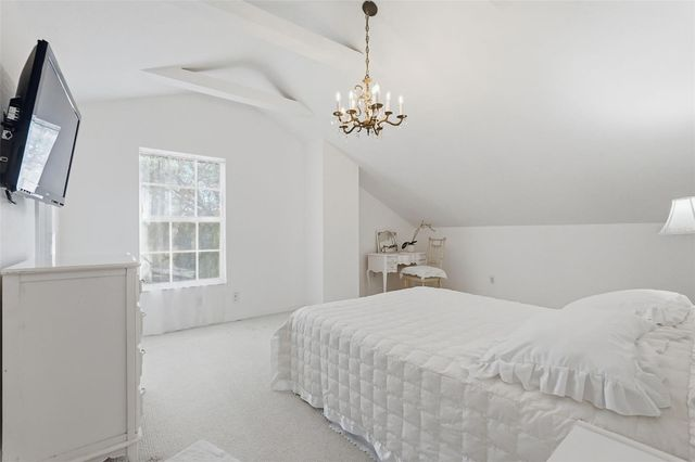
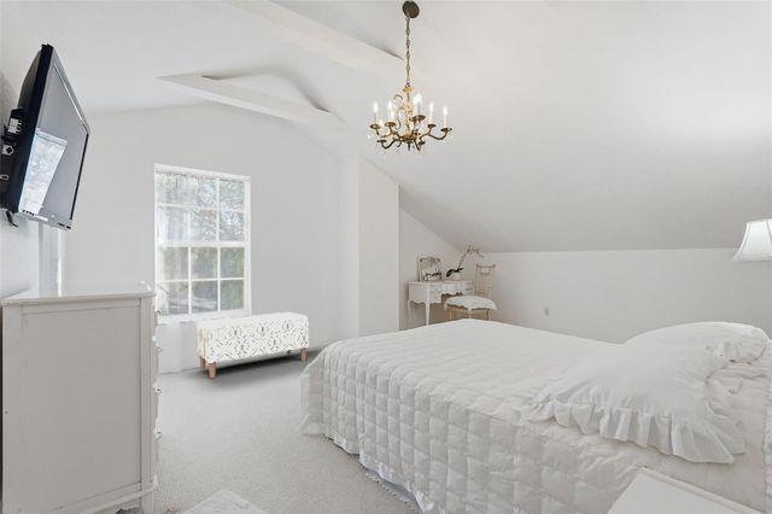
+ bench [195,311,310,379]
